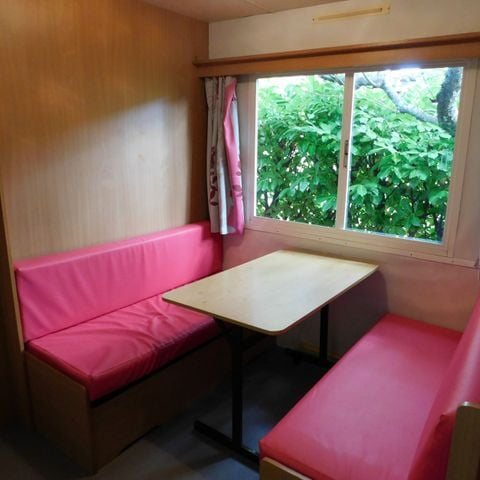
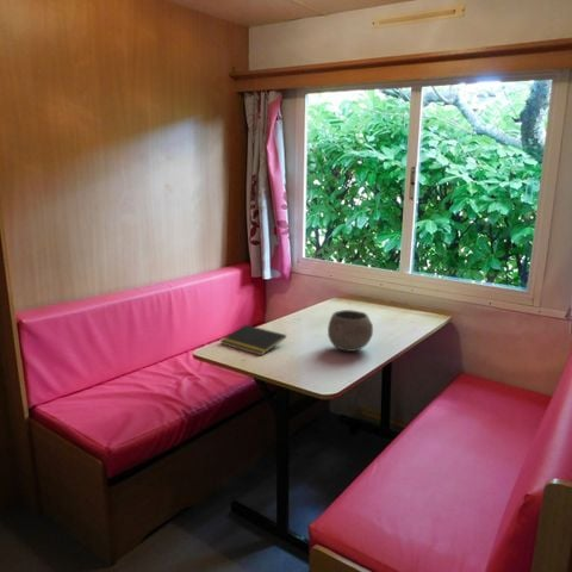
+ notepad [219,324,287,356]
+ bowl [327,309,374,353]
